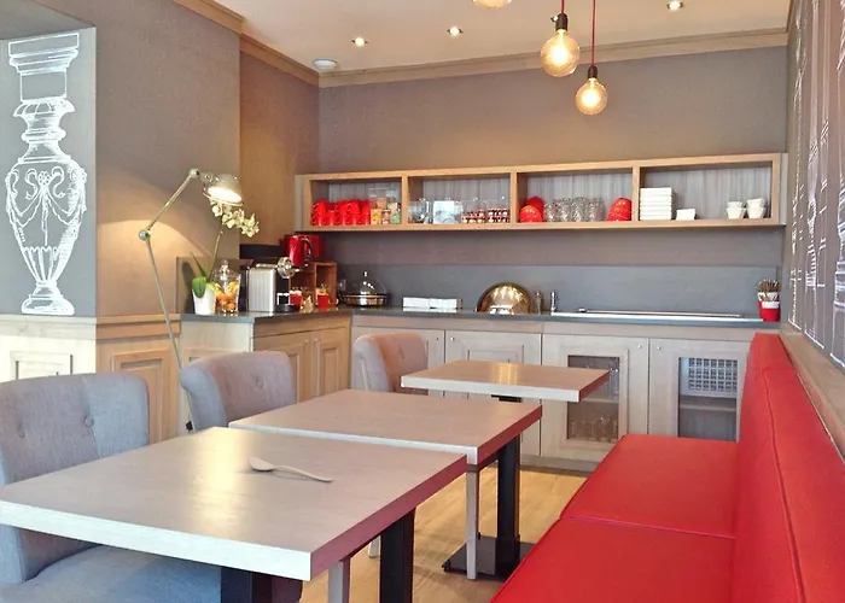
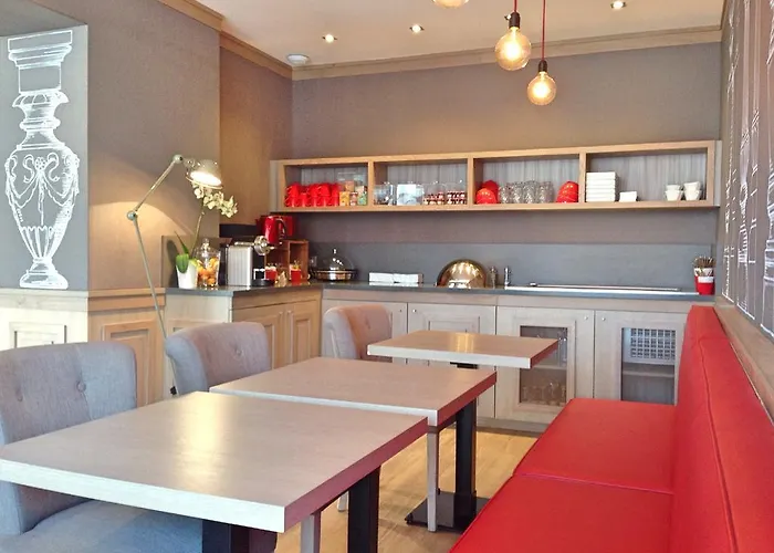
- spoon [246,455,334,482]
